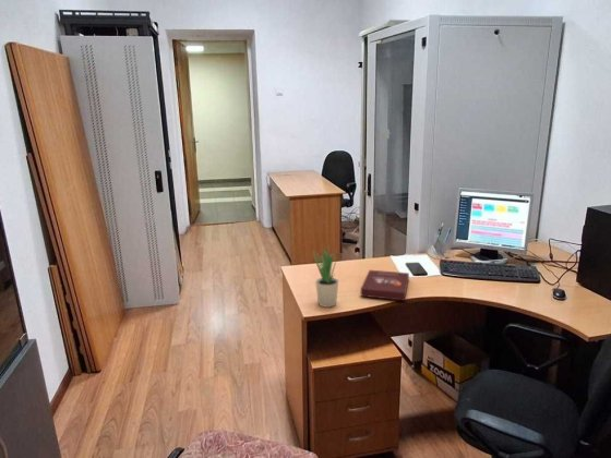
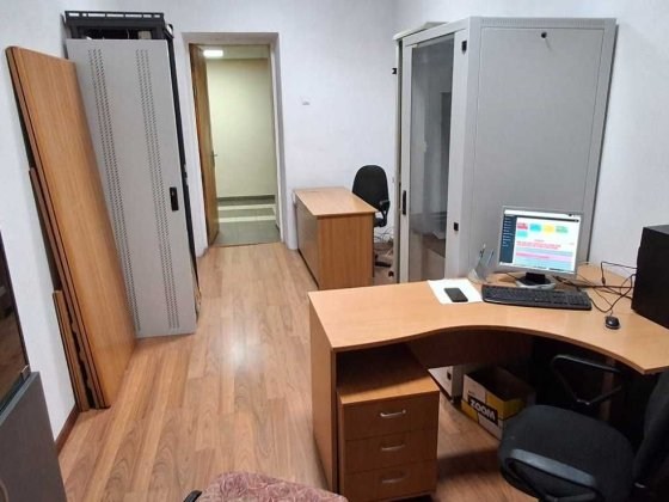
- potted plant [311,241,339,308]
- book [360,269,410,302]
